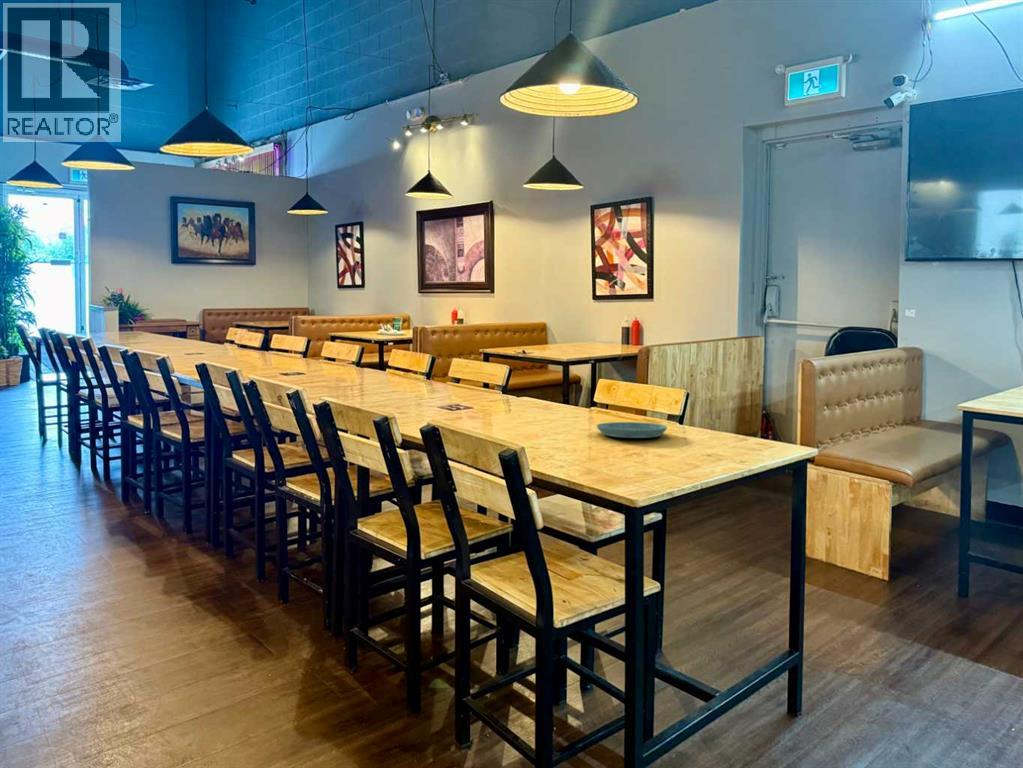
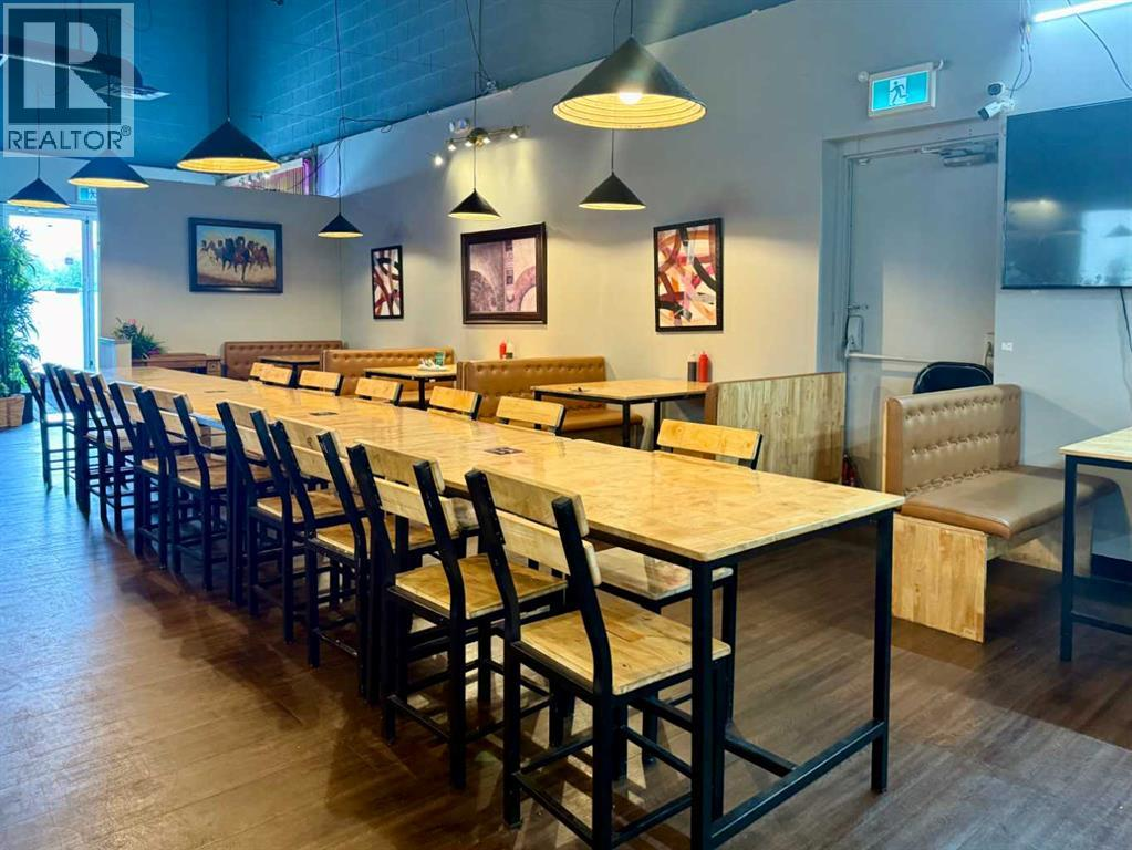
- saucer [596,421,668,439]
